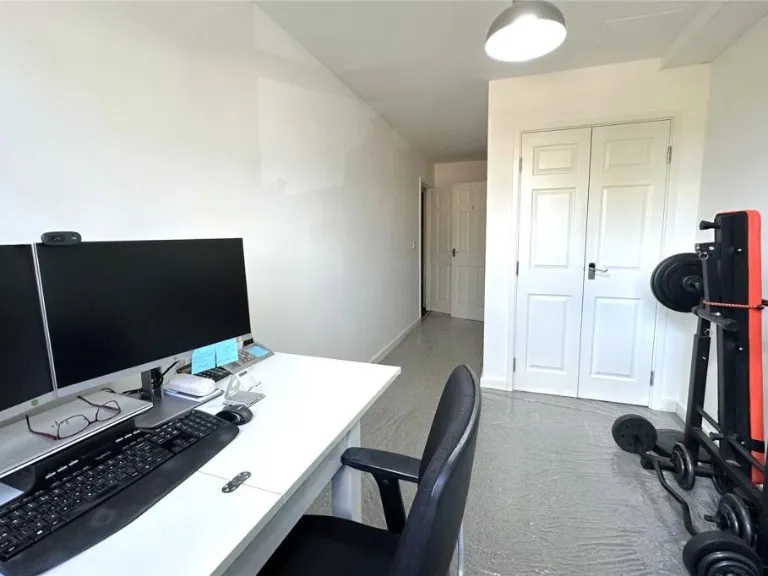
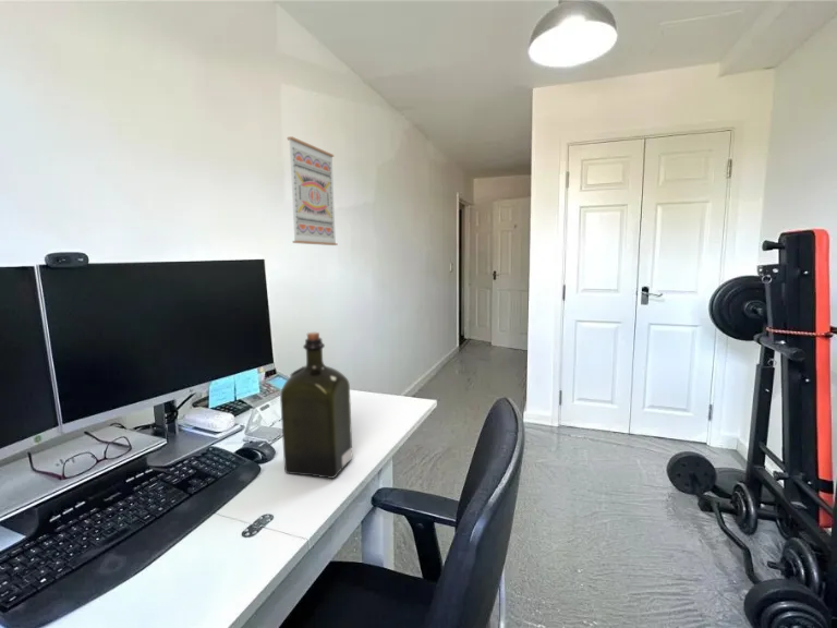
+ liquor [279,330,353,480]
+ wall art [287,135,338,246]
